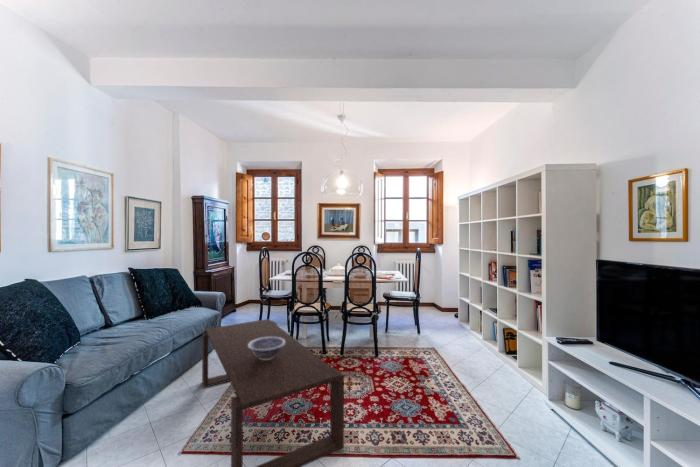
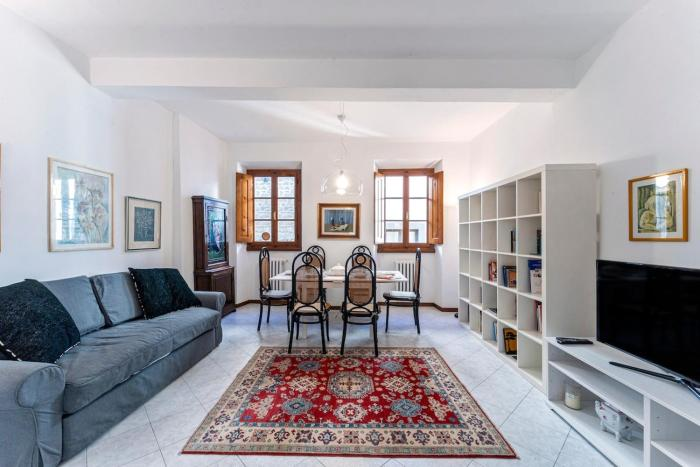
- decorative bowl [248,337,285,360]
- coffee table [201,318,345,467]
